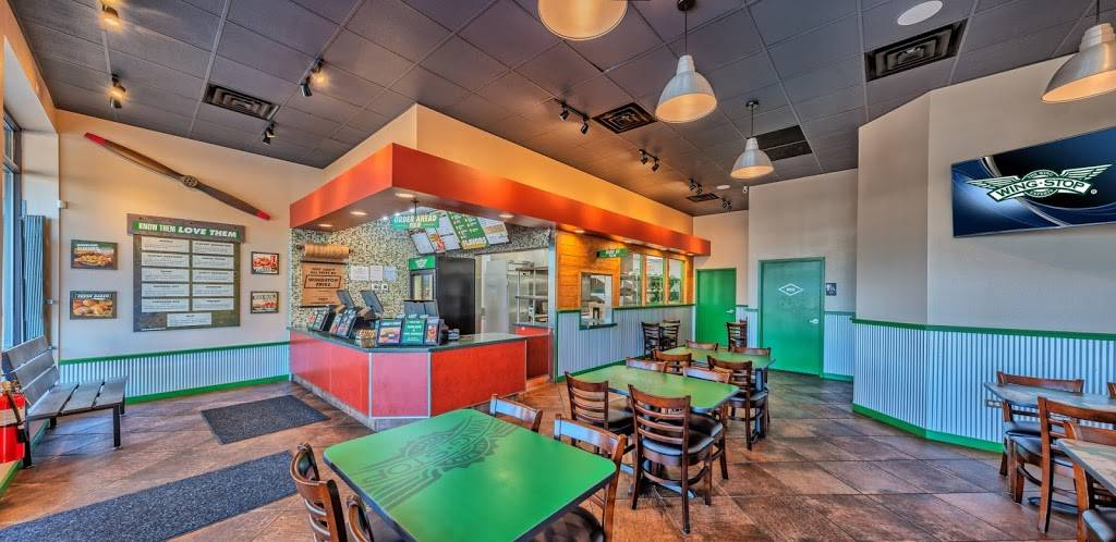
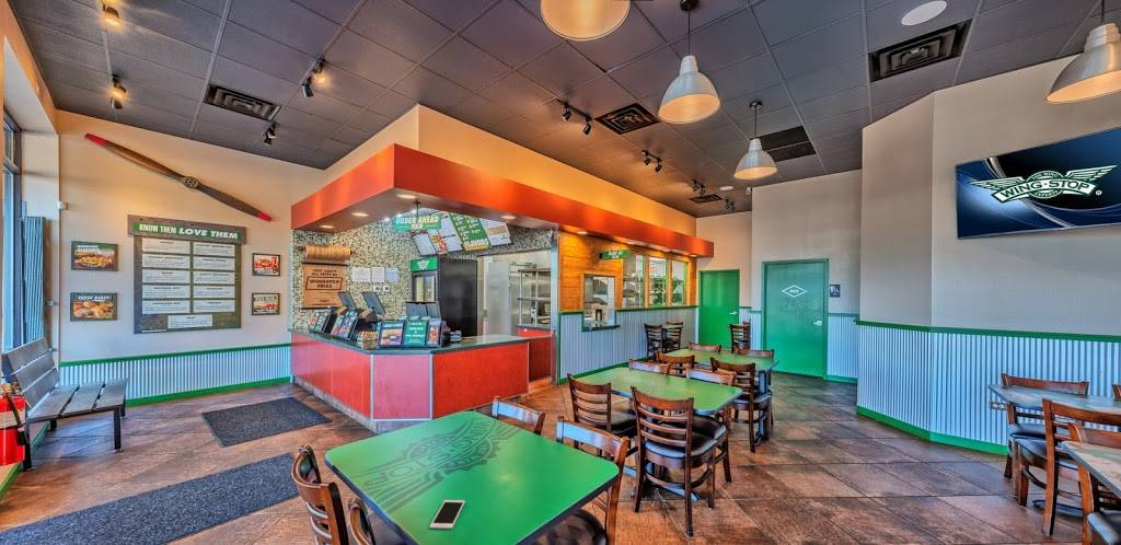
+ cell phone [429,499,466,530]
